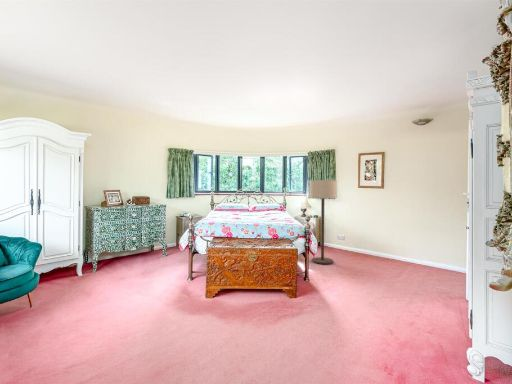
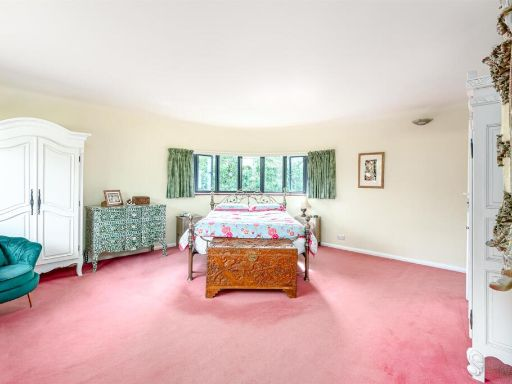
- floor lamp [309,179,338,265]
